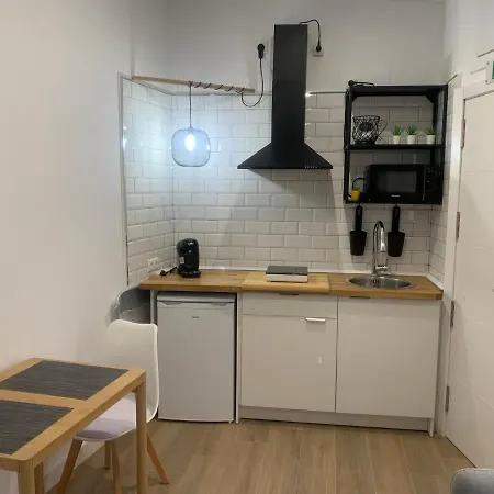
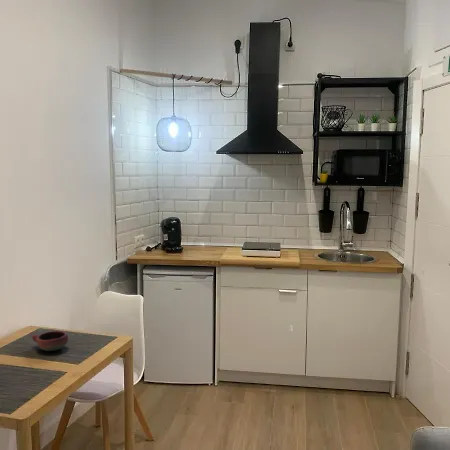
+ bowl [31,330,69,352]
